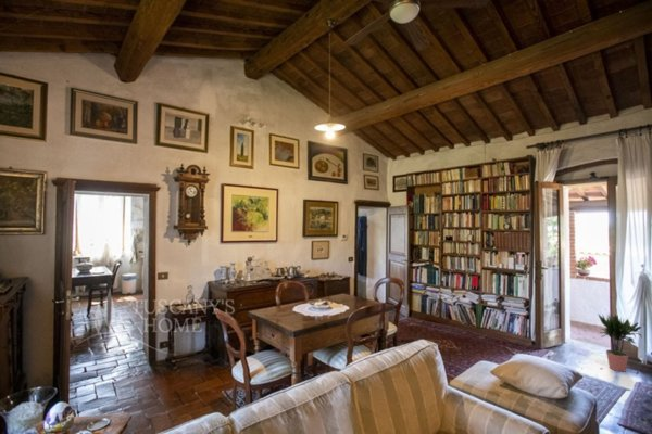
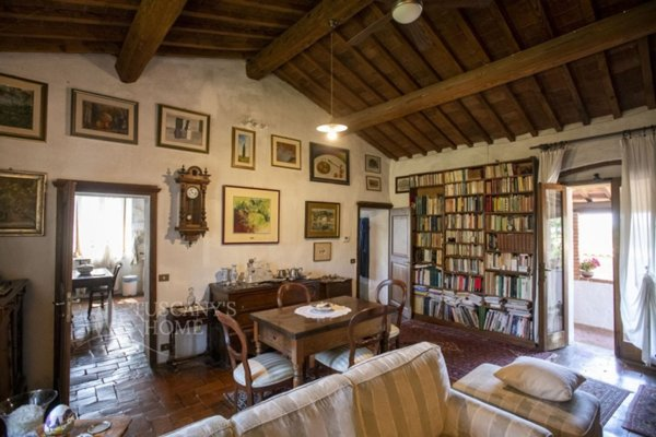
- potted plant [597,312,643,373]
